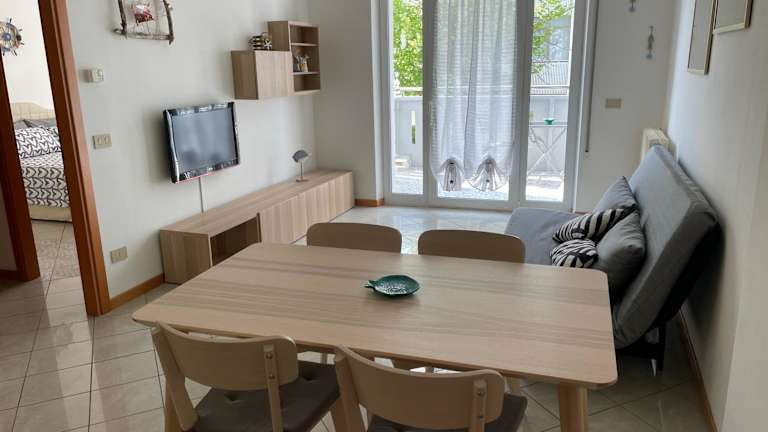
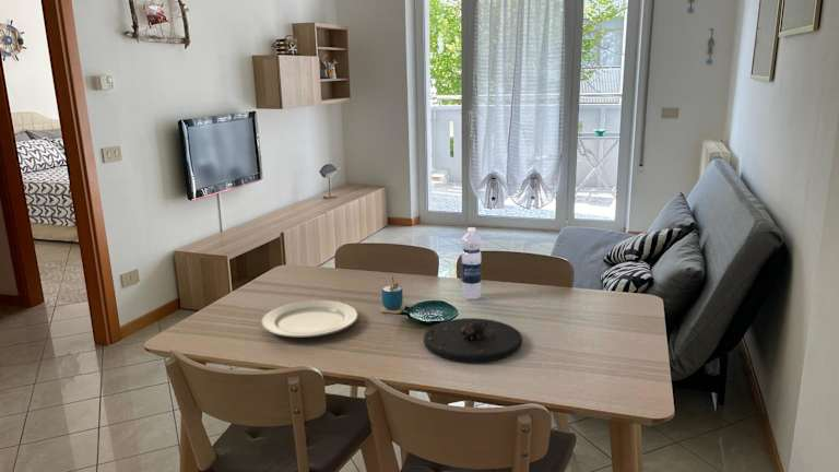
+ water bottle [461,226,483,300]
+ chinaware [260,299,359,339]
+ plate [423,317,523,363]
+ cup [379,275,406,315]
